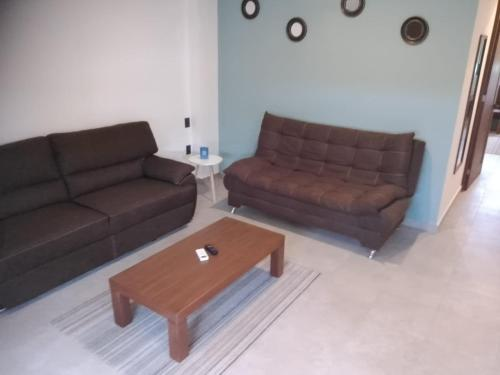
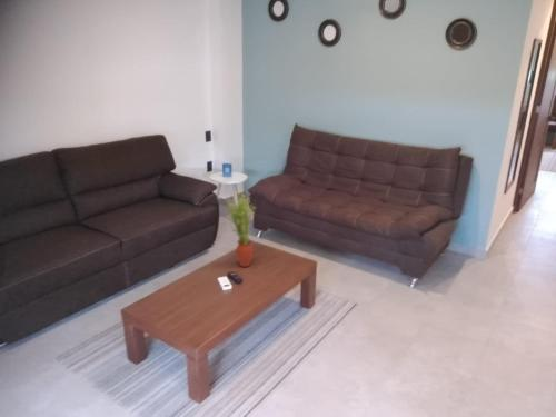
+ potted plant [225,191,257,268]
